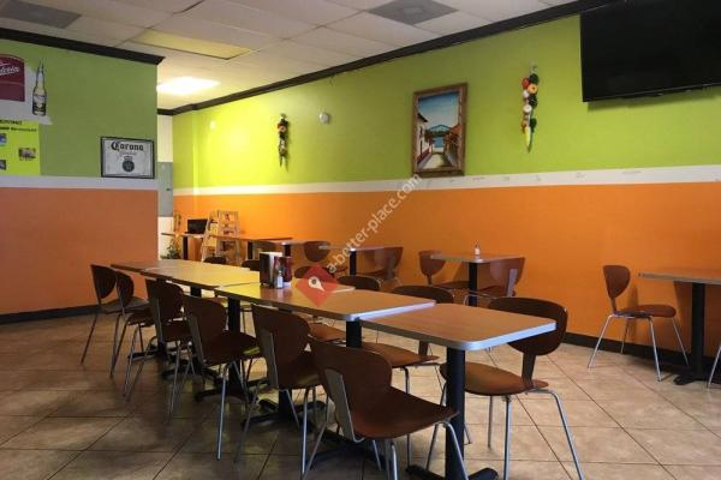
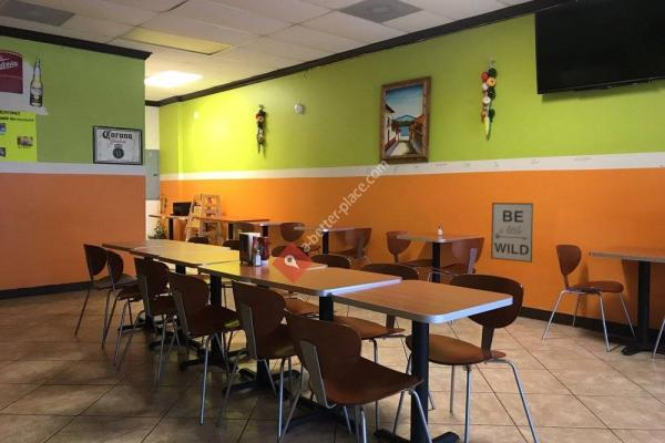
+ wall art [490,202,534,264]
